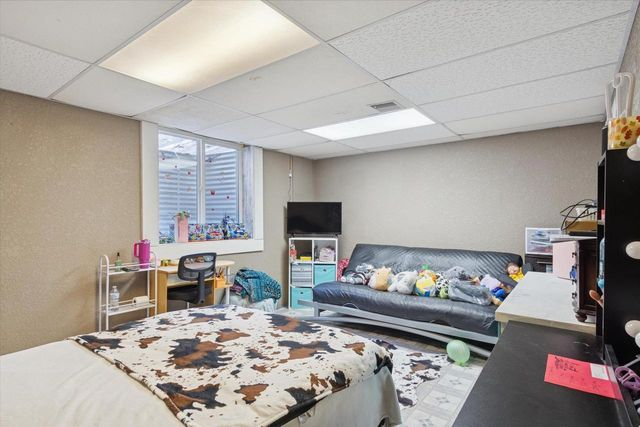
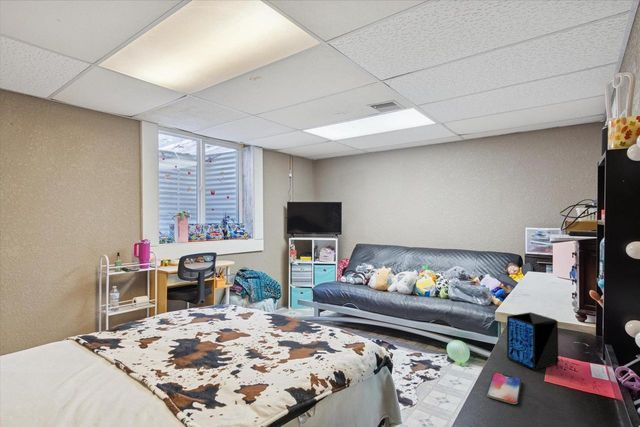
+ speaker [506,311,559,371]
+ smartphone [486,372,522,405]
